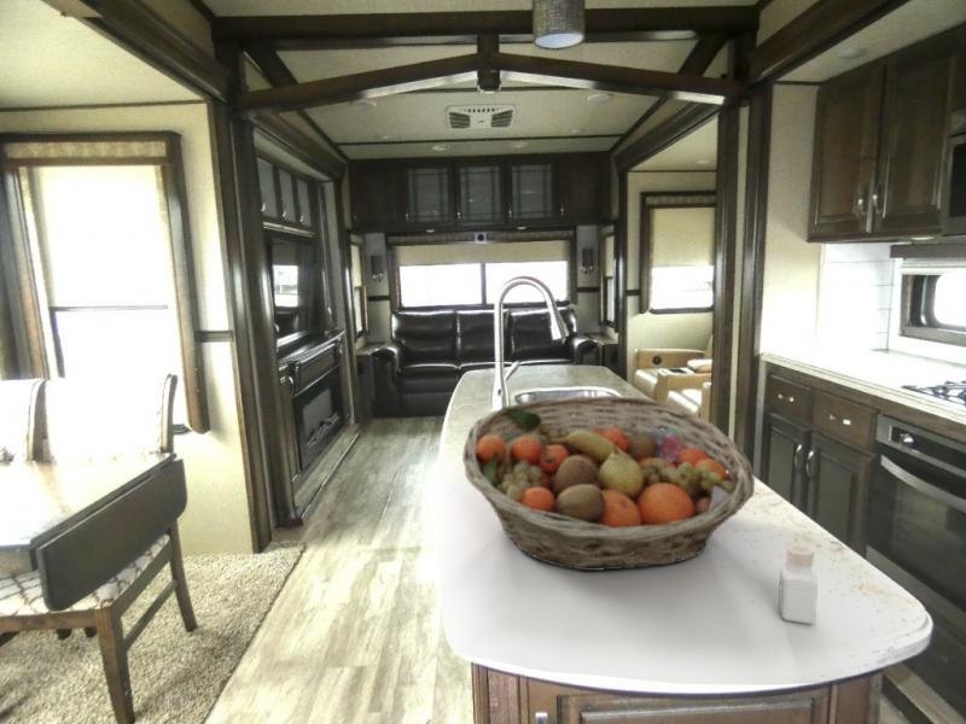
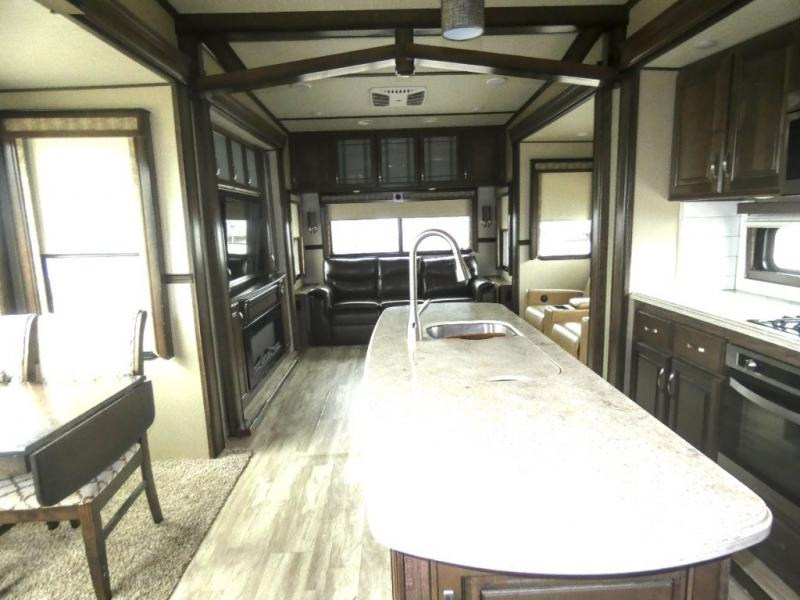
- pepper shaker [778,543,819,625]
- fruit basket [461,395,756,572]
